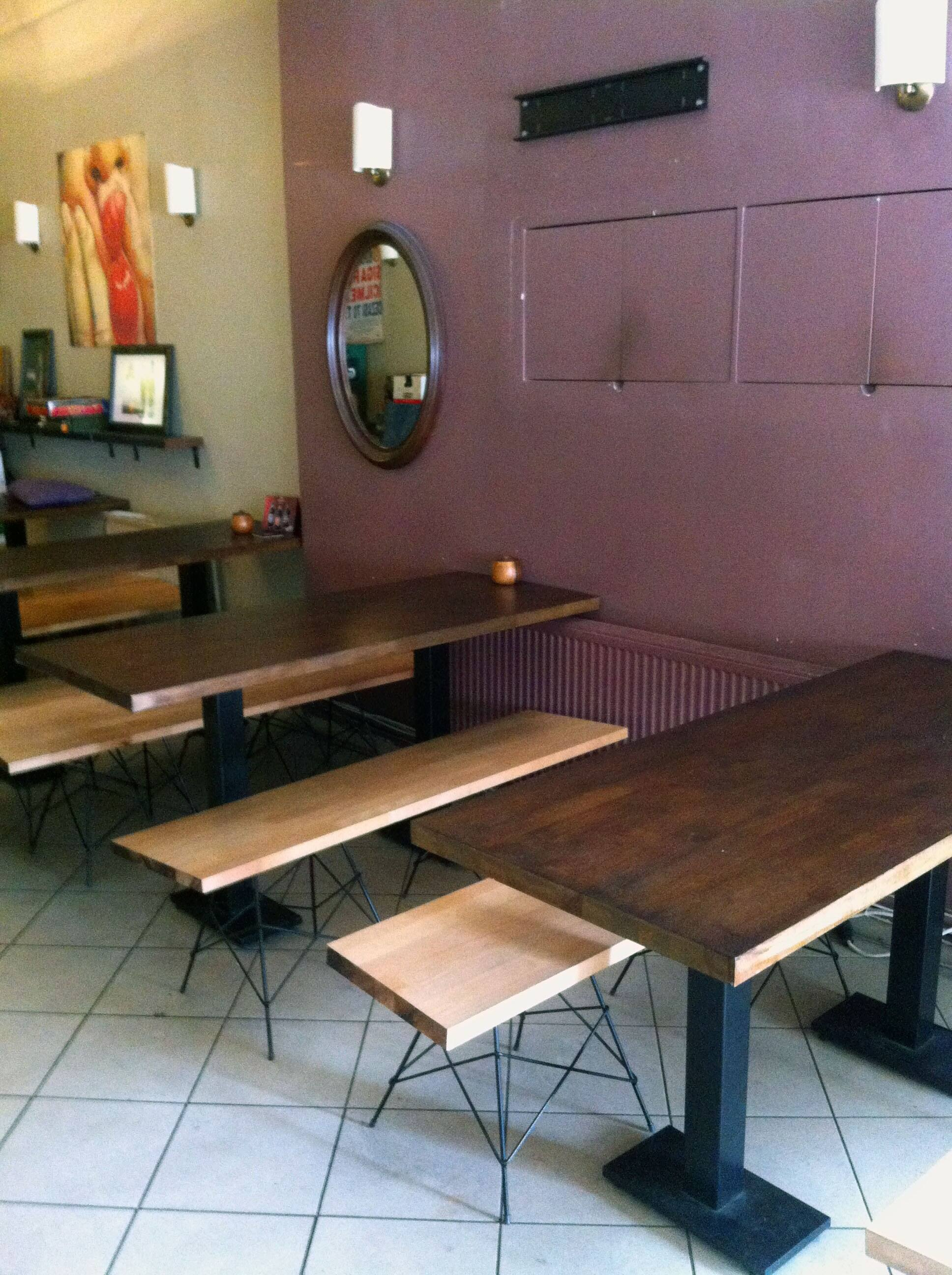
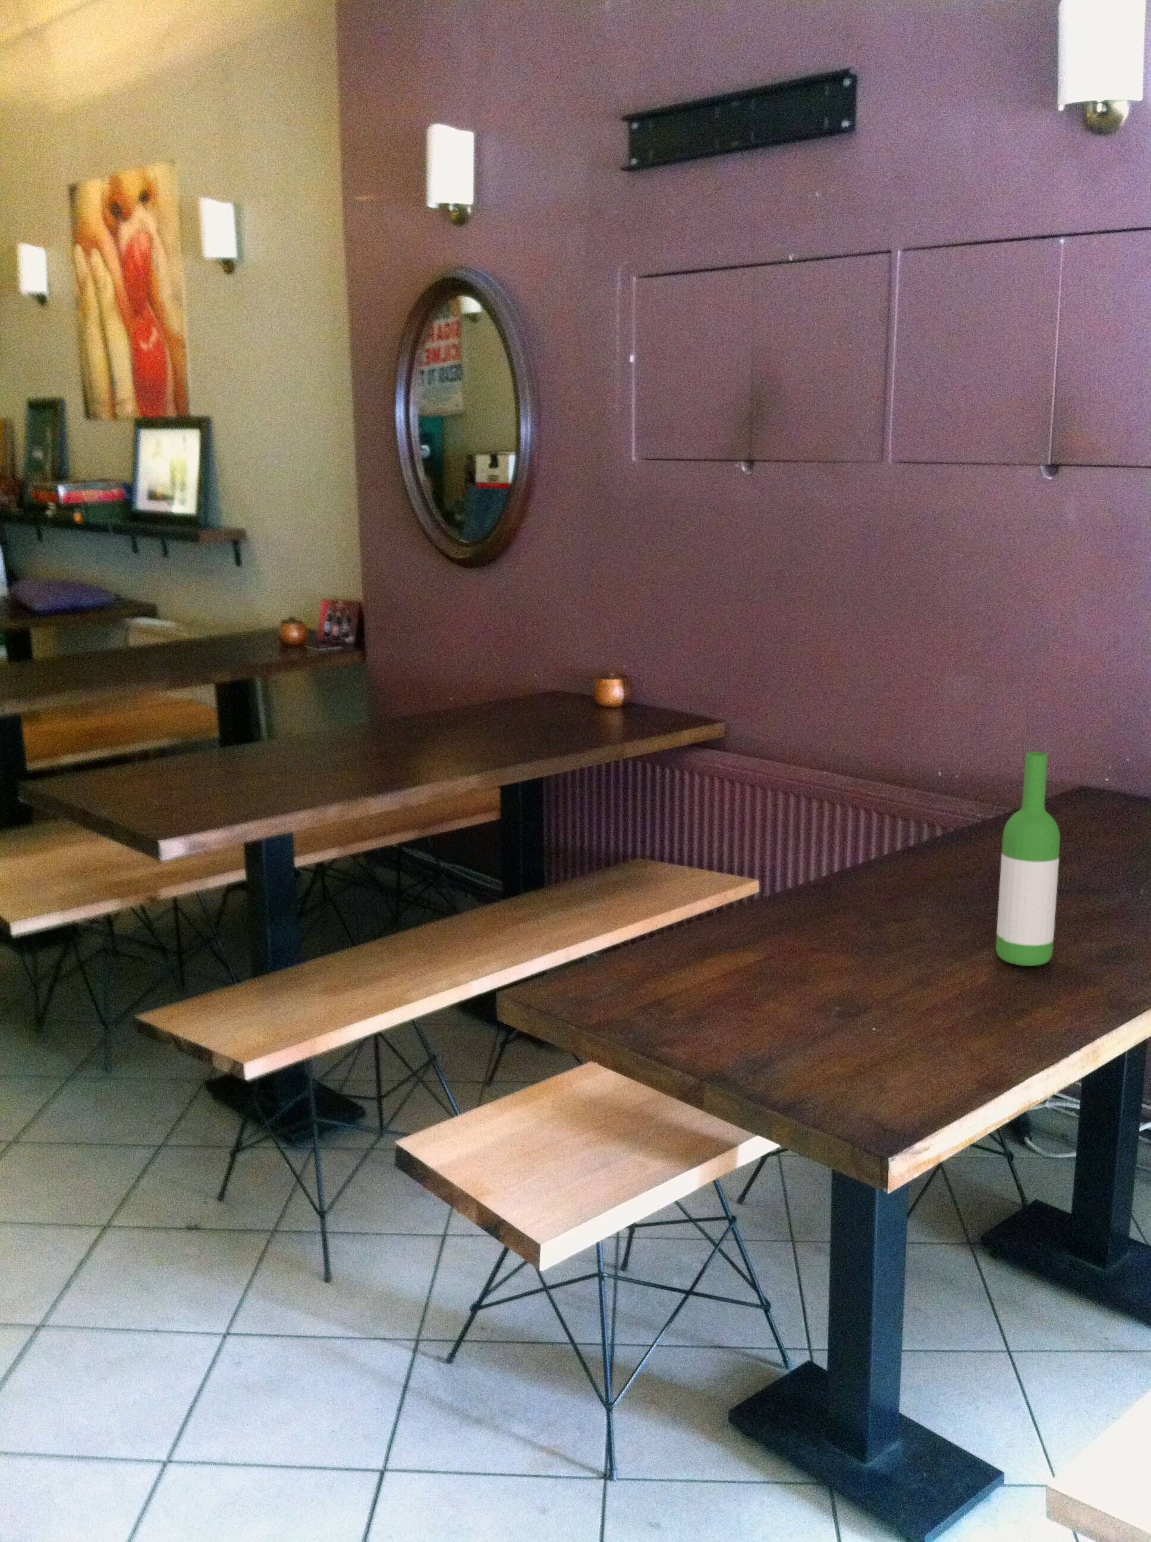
+ wine bottle [995,751,1060,966]
